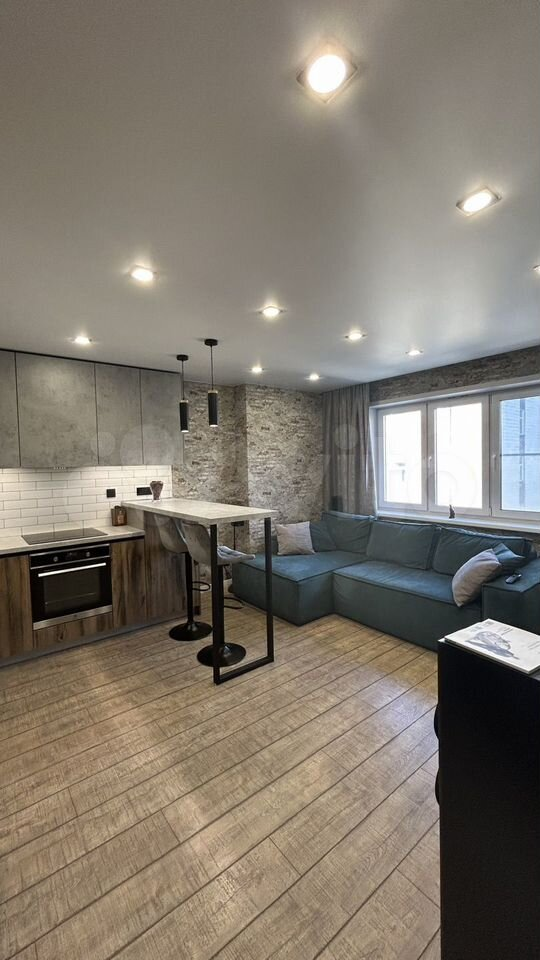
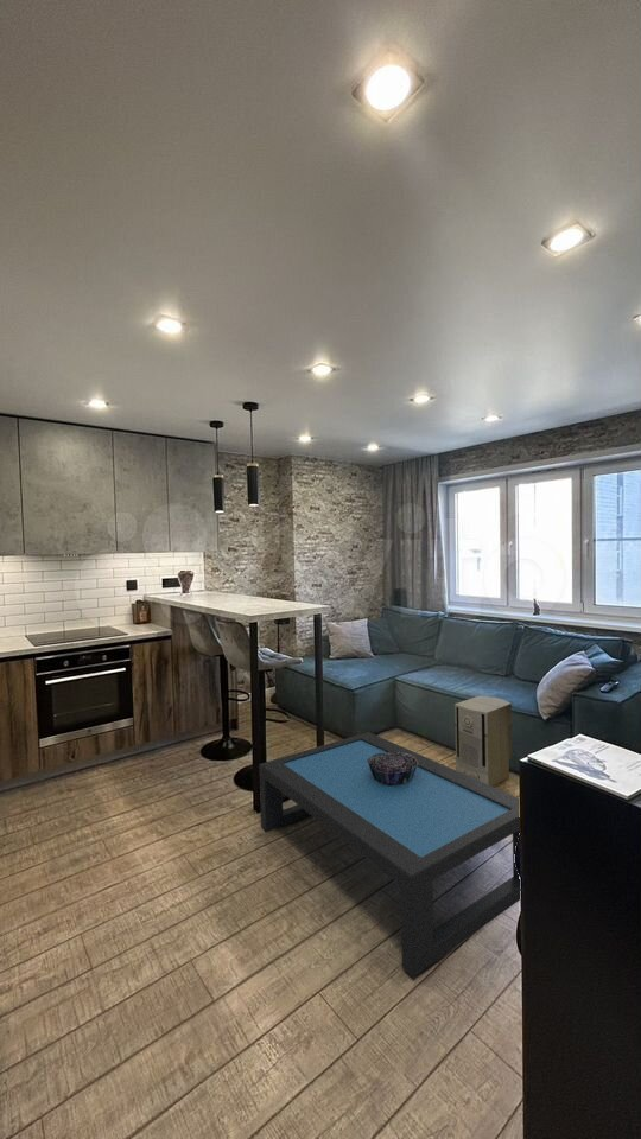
+ decorative bowl [367,752,418,785]
+ coffee table [258,731,521,979]
+ air purifier [453,695,513,787]
